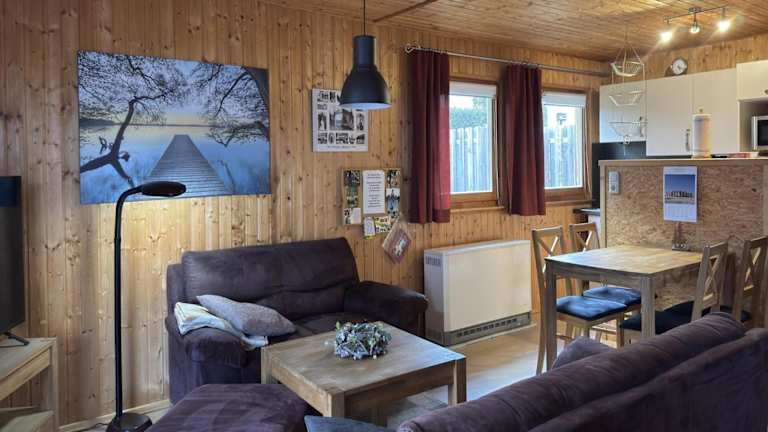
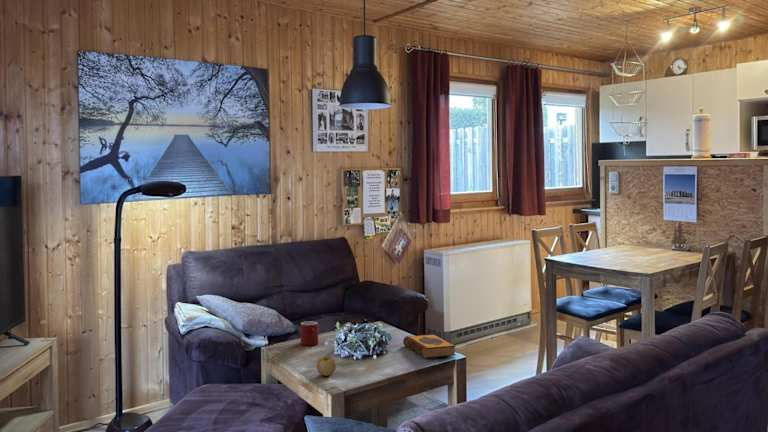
+ mug [300,320,319,346]
+ apple [316,356,337,377]
+ hardback book [402,333,456,359]
